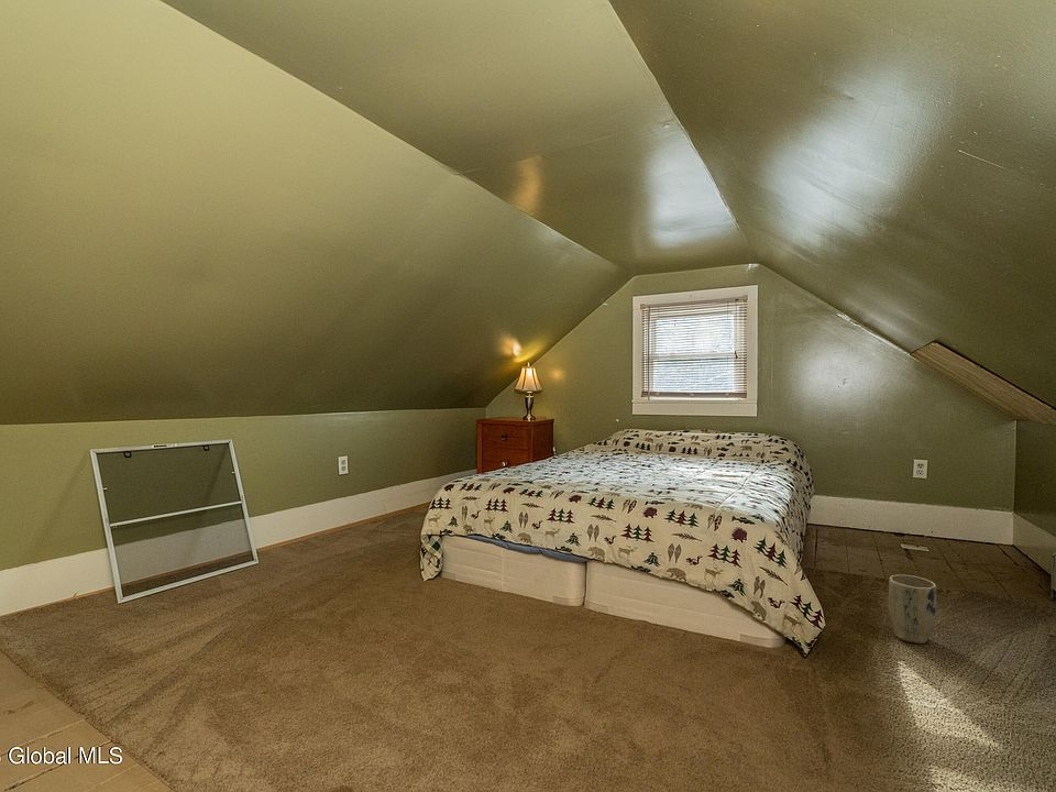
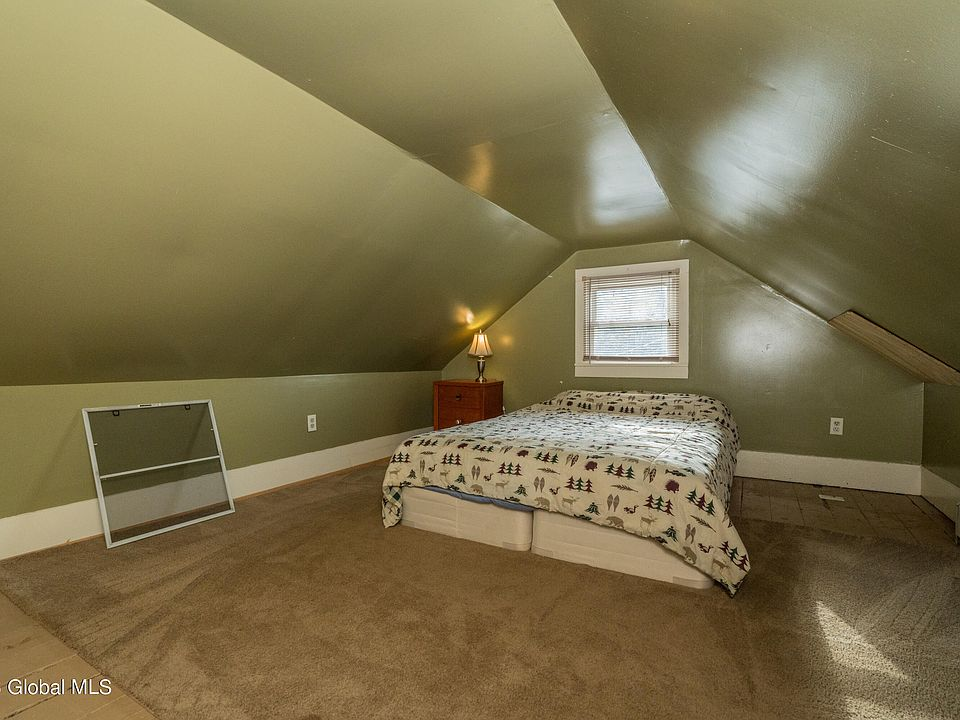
- plant pot [888,574,937,645]
